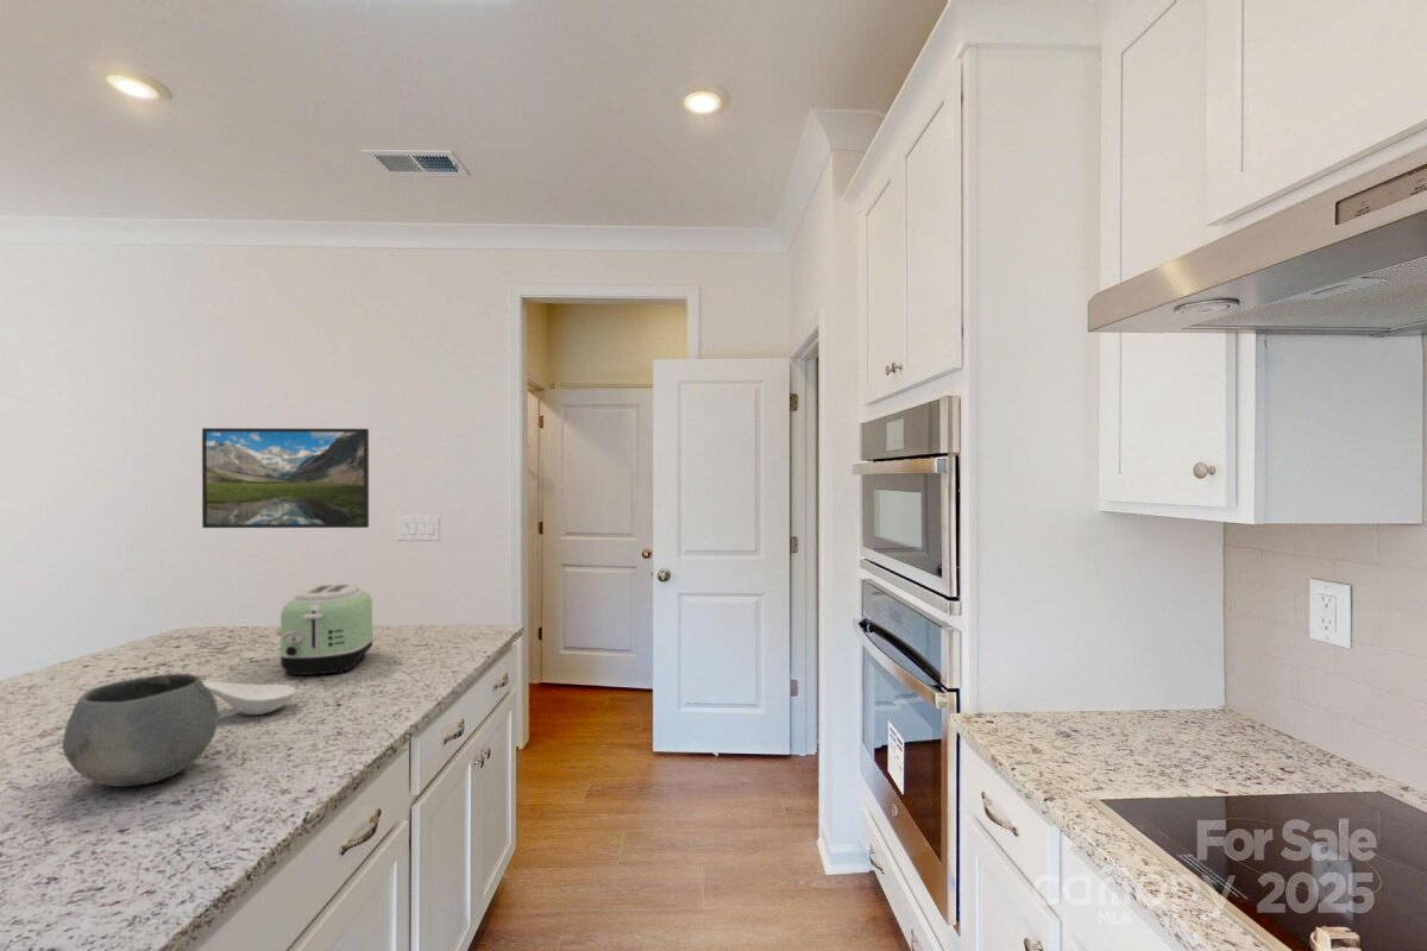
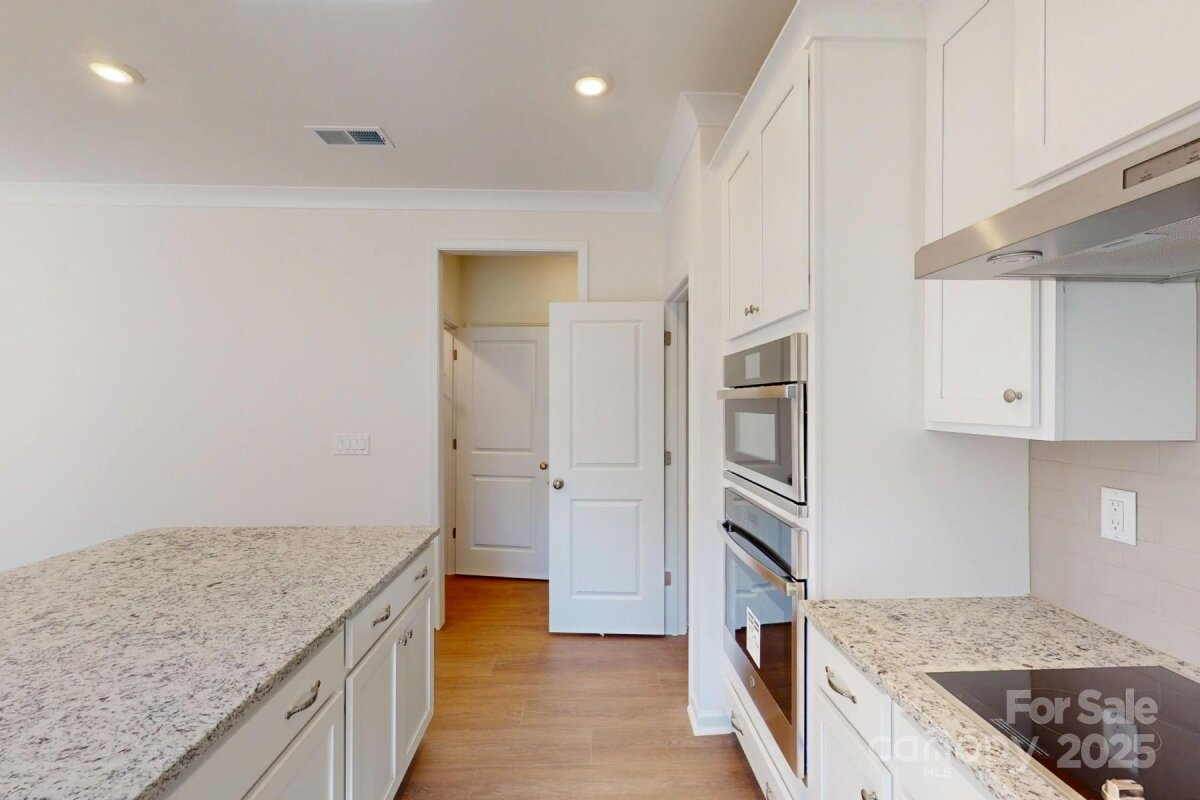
- toaster [277,582,375,676]
- bowl [62,673,220,787]
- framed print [201,427,370,529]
- spoon rest [202,680,297,716]
